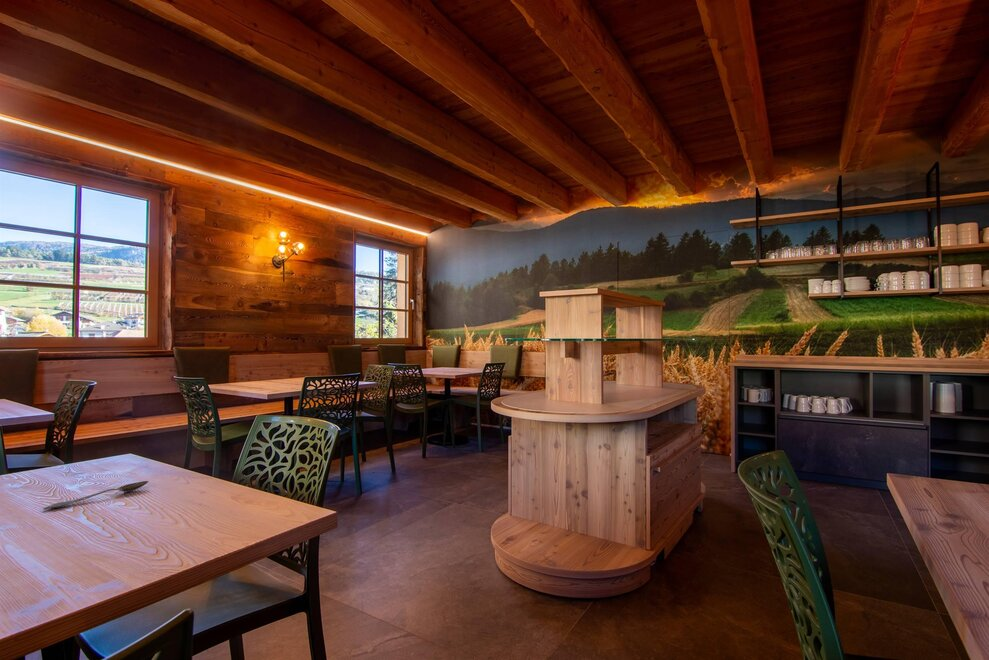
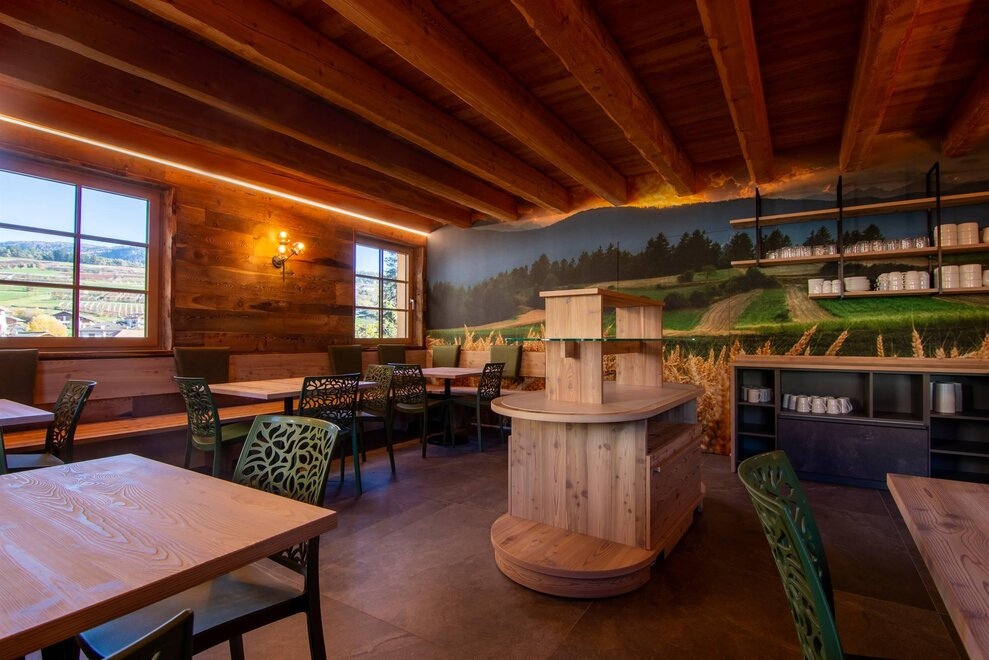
- spoon [42,480,149,510]
